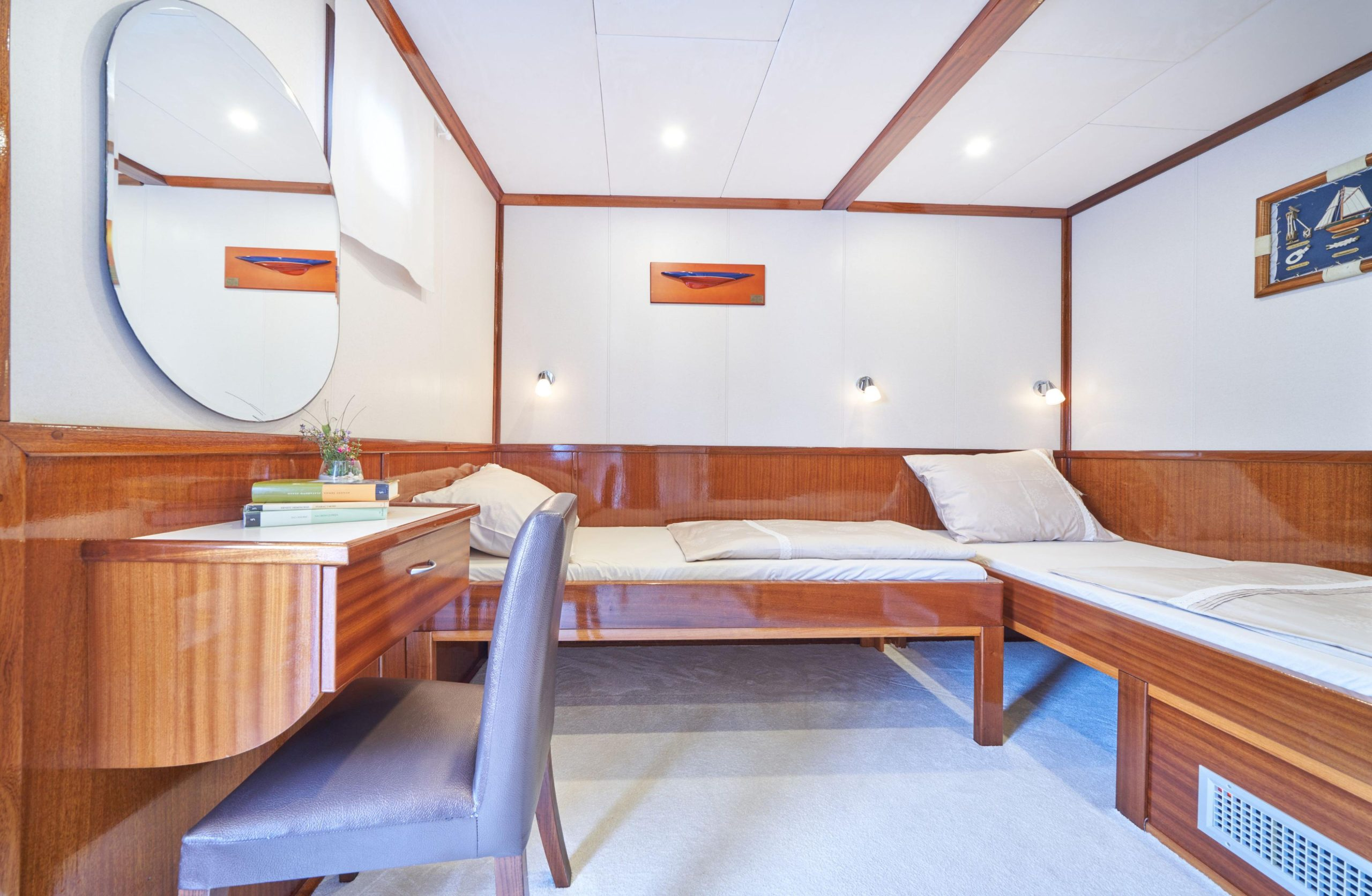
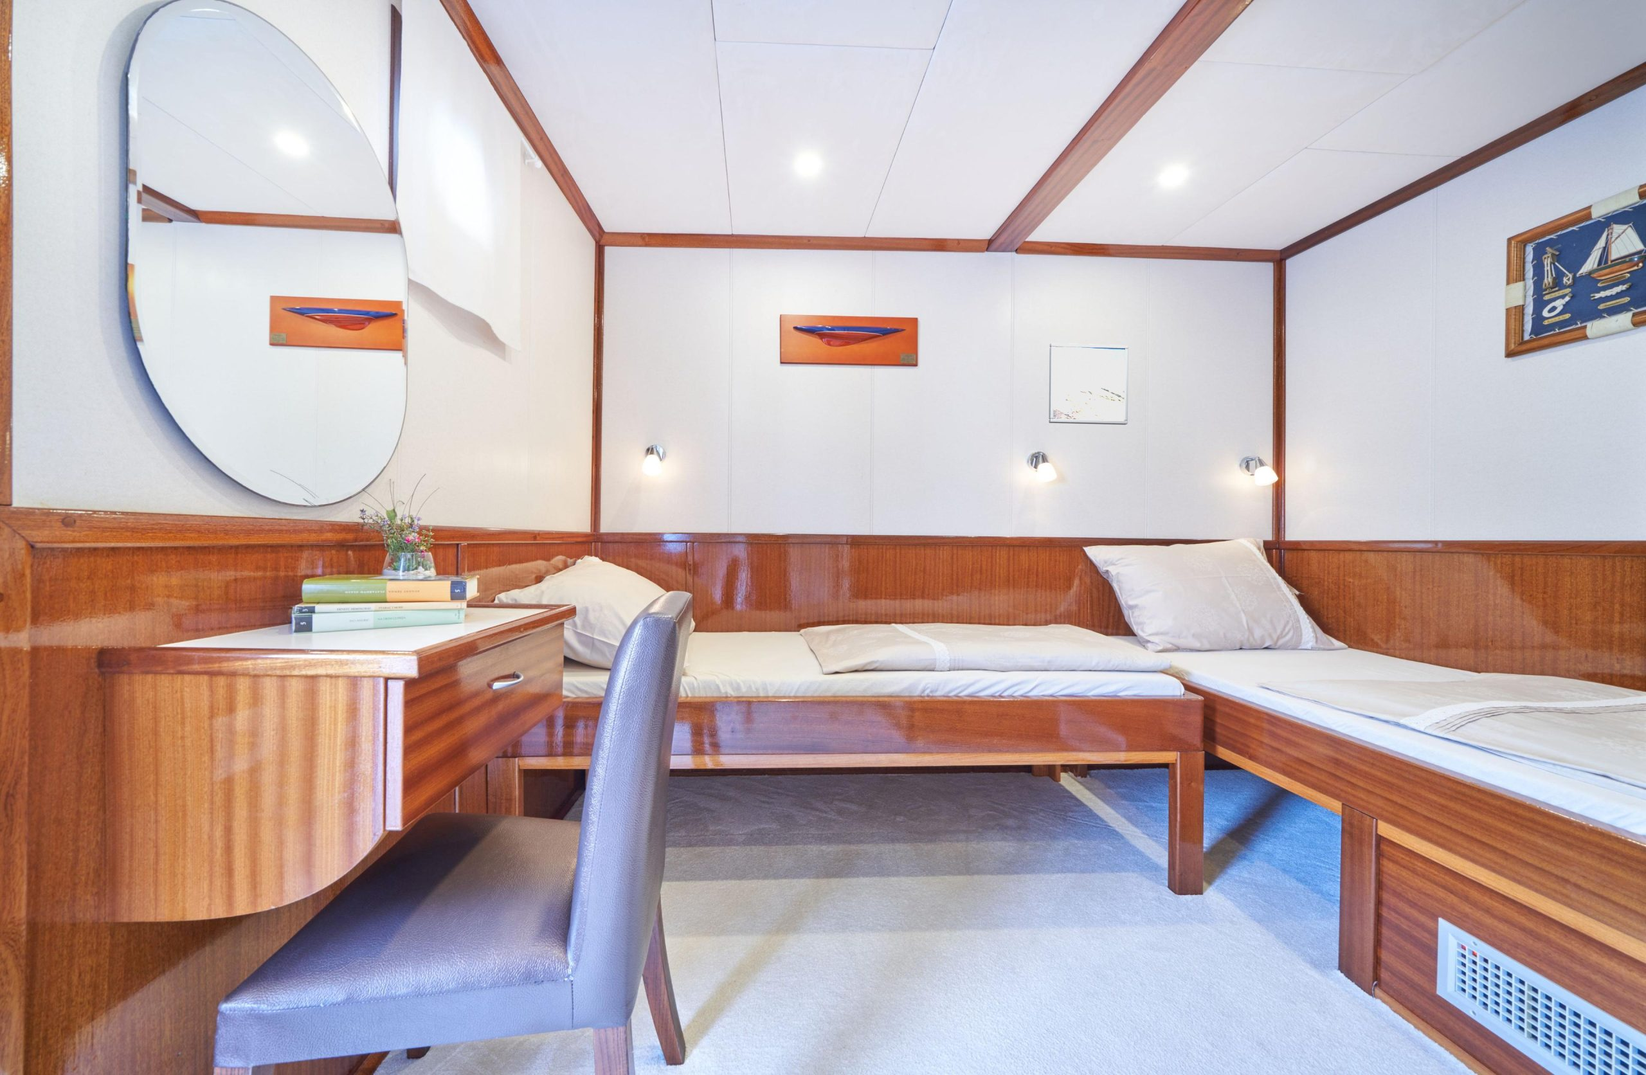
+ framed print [1049,343,1129,426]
